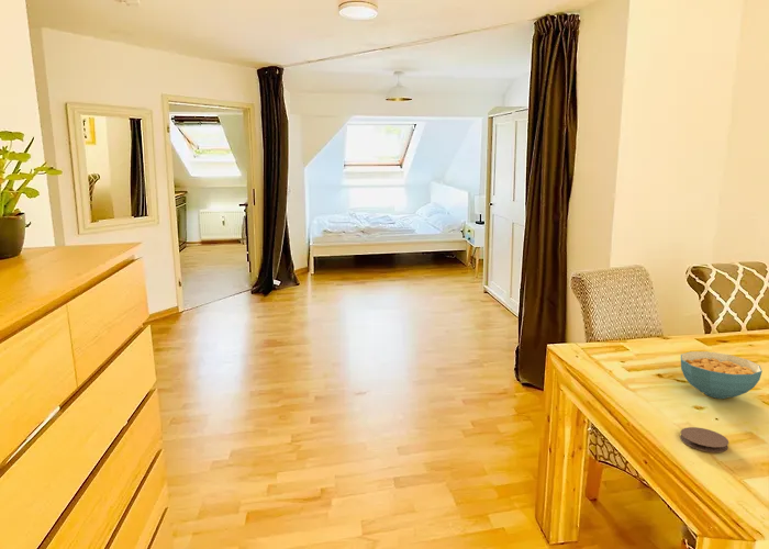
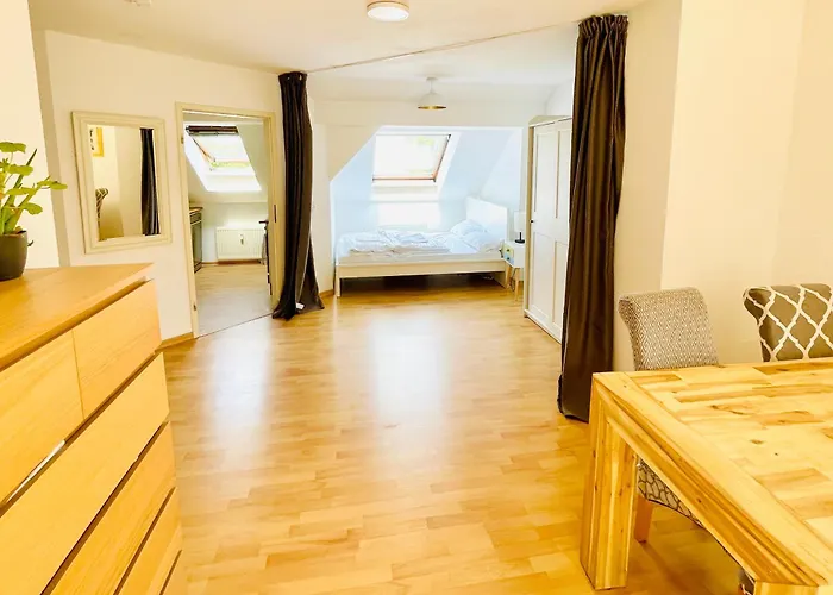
- cereal bowl [680,350,764,400]
- coaster [679,426,729,453]
